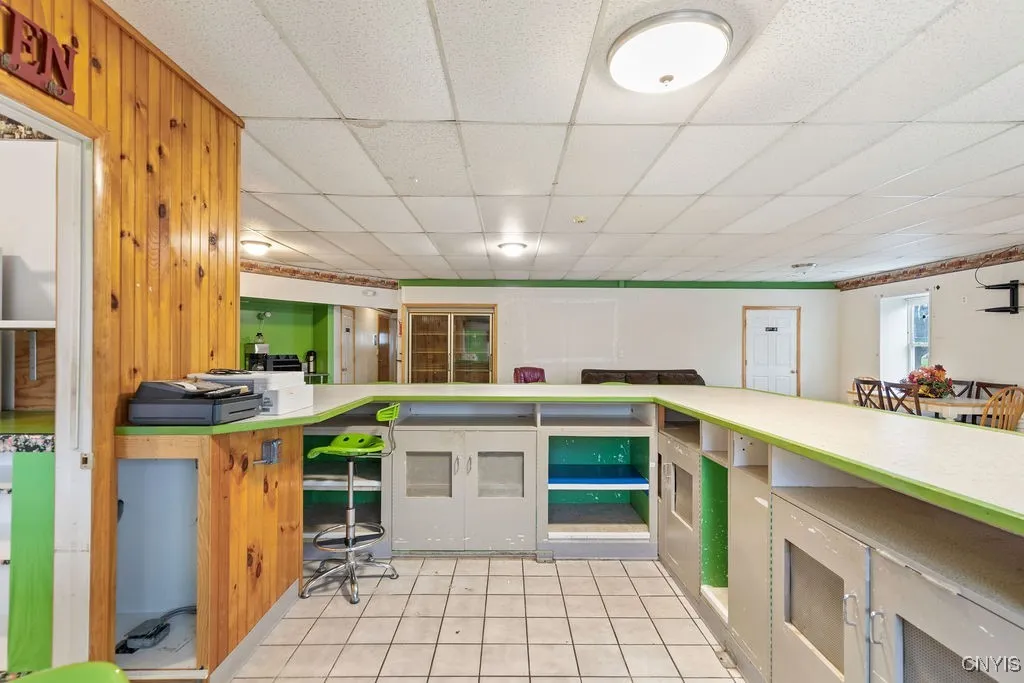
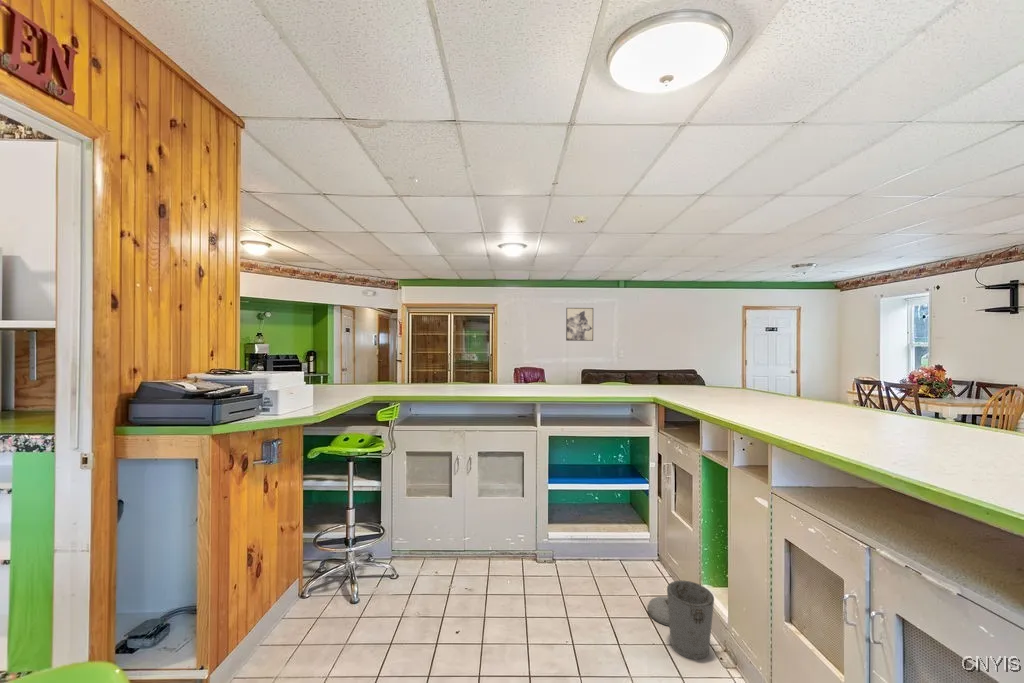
+ trash can [647,580,715,660]
+ wall art [565,307,594,342]
